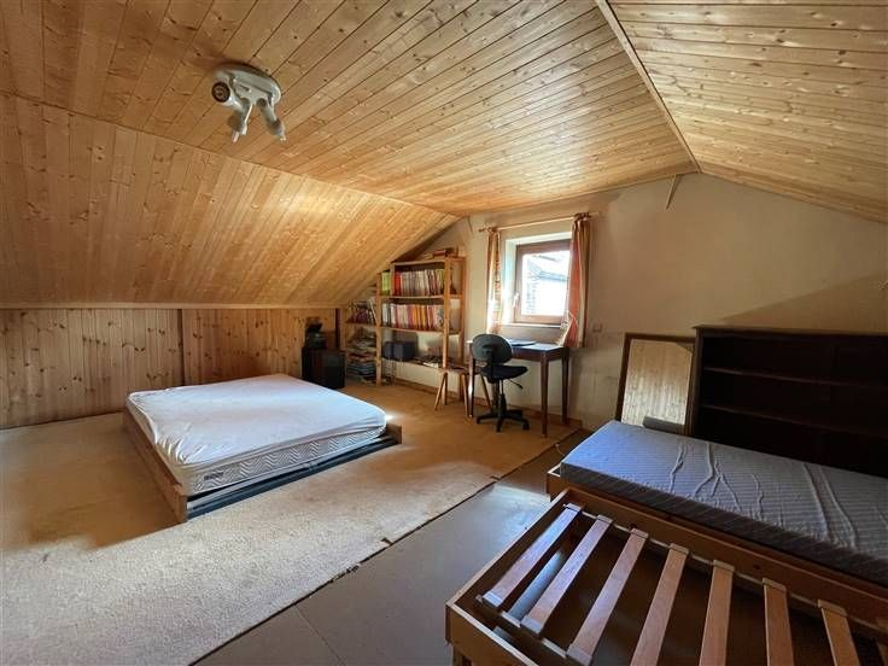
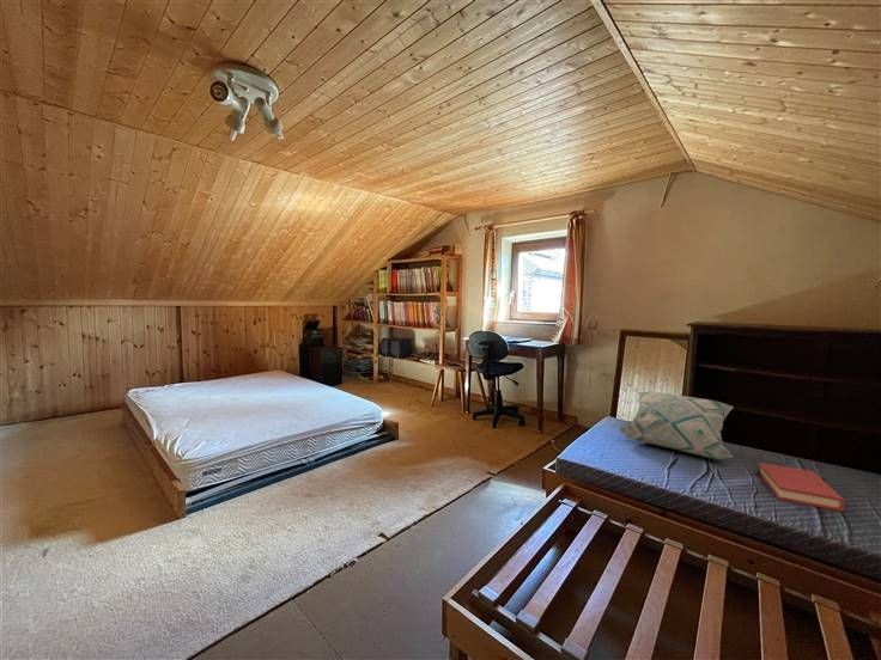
+ hardback book [757,462,846,513]
+ decorative pillow [619,390,735,460]
